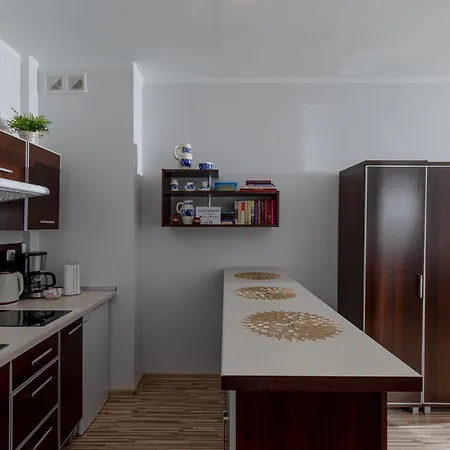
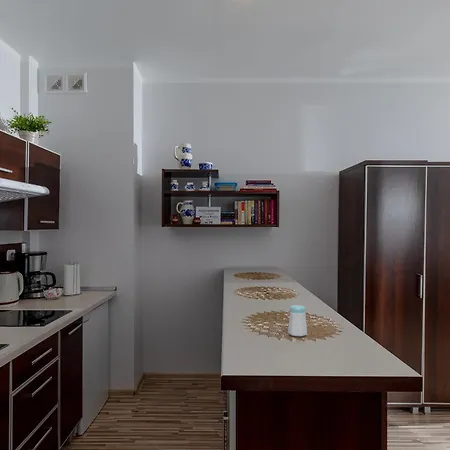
+ salt shaker [287,304,308,337]
